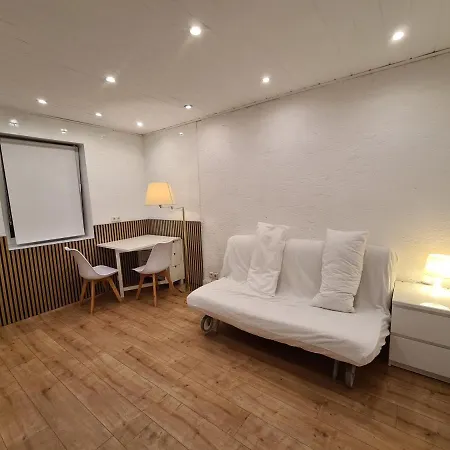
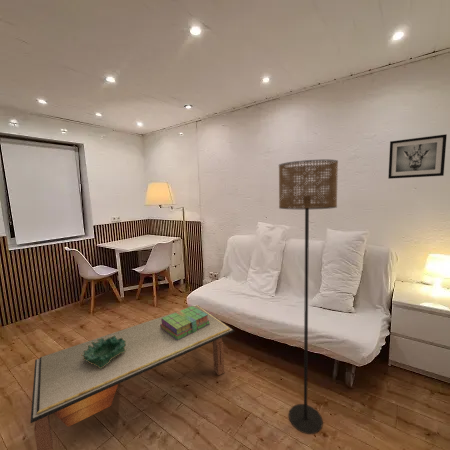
+ stack of books [160,305,210,341]
+ wall art [387,133,448,180]
+ decorative bowl [81,335,126,368]
+ floor lamp [278,159,339,435]
+ coffee table [29,304,236,450]
